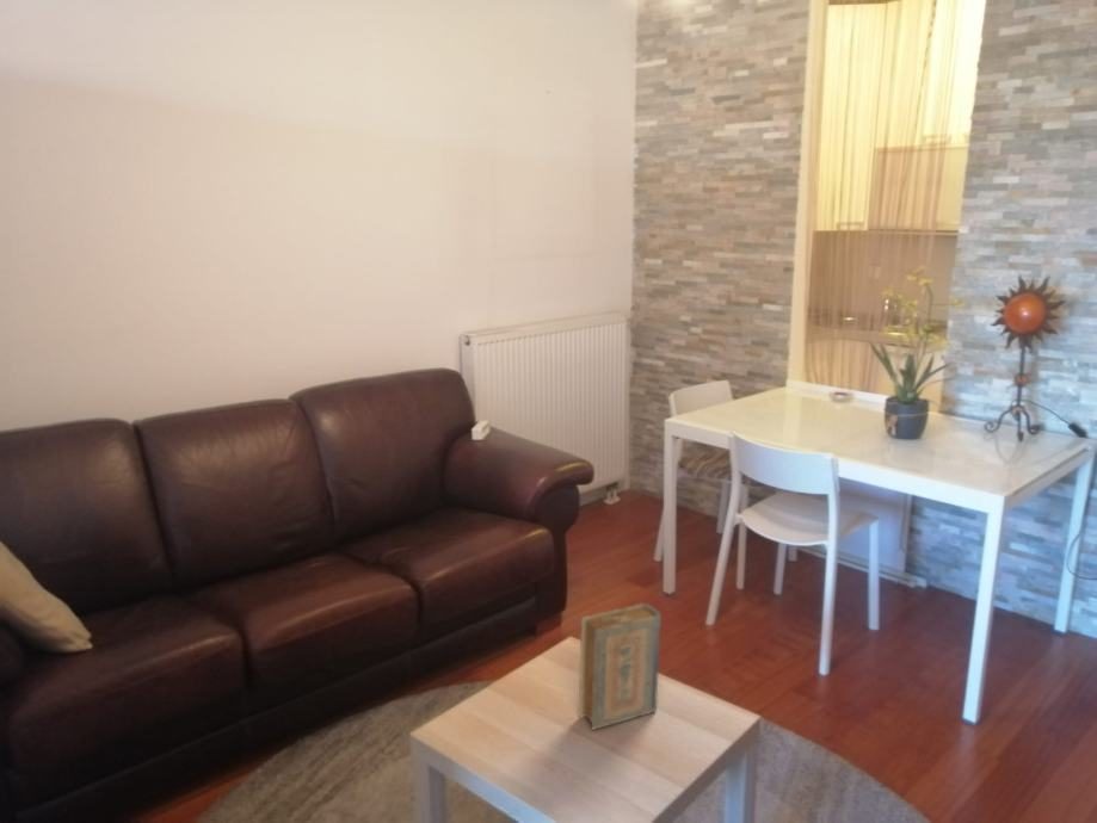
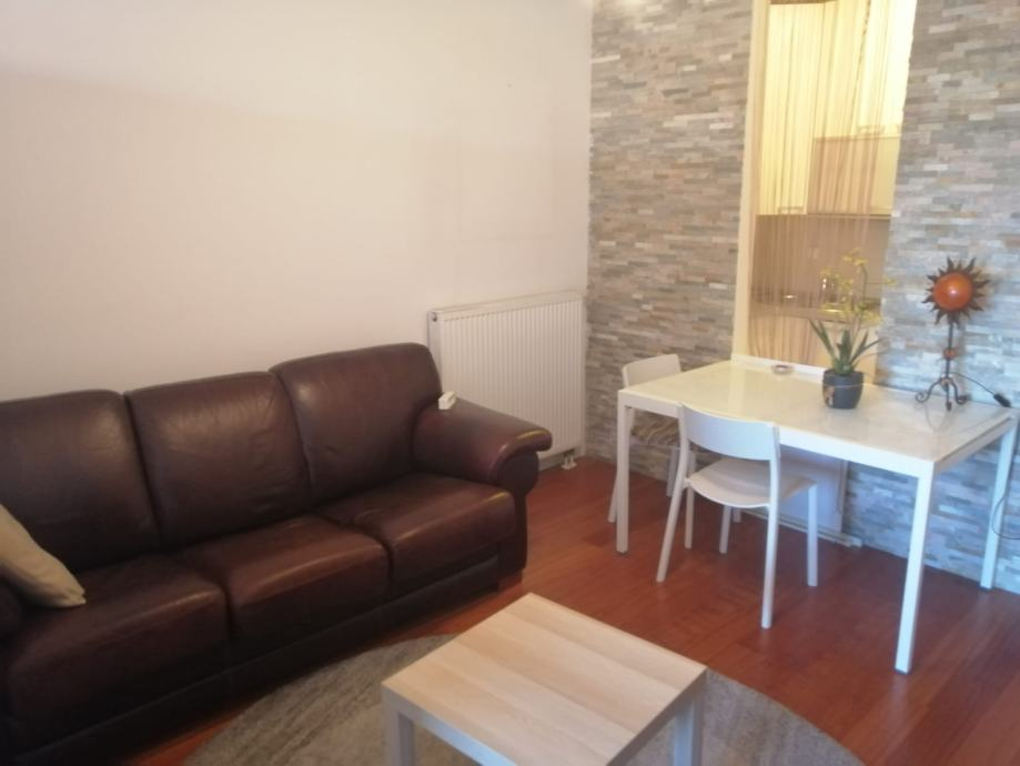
- book [578,602,662,731]
